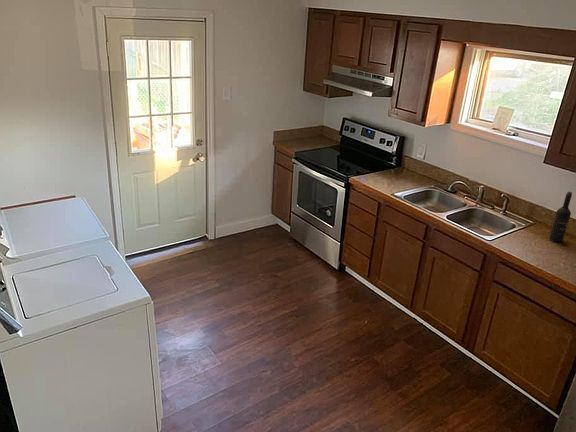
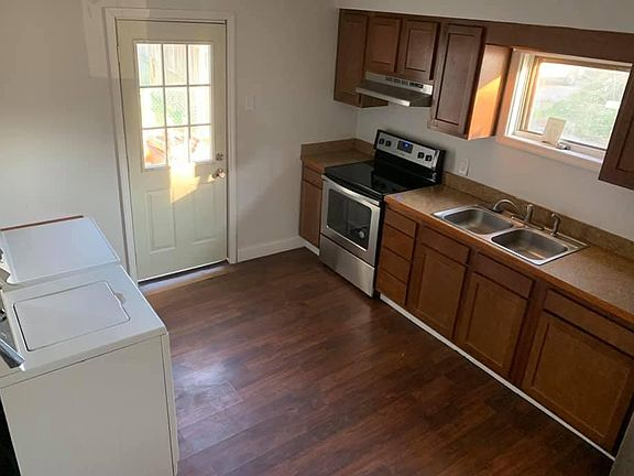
- wine bottle [548,191,573,243]
